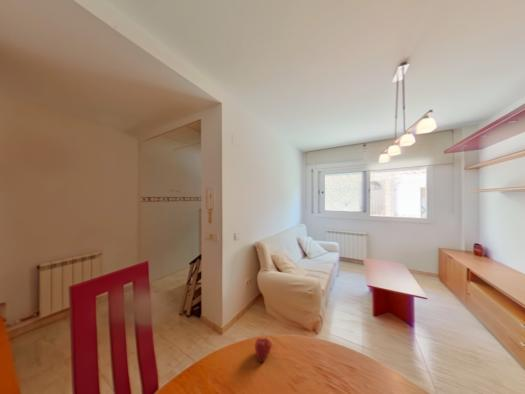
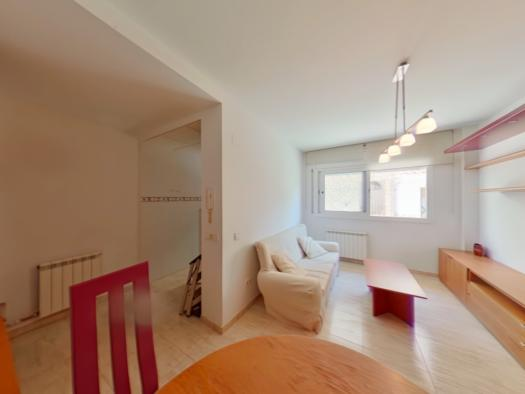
- fruit [254,337,272,363]
